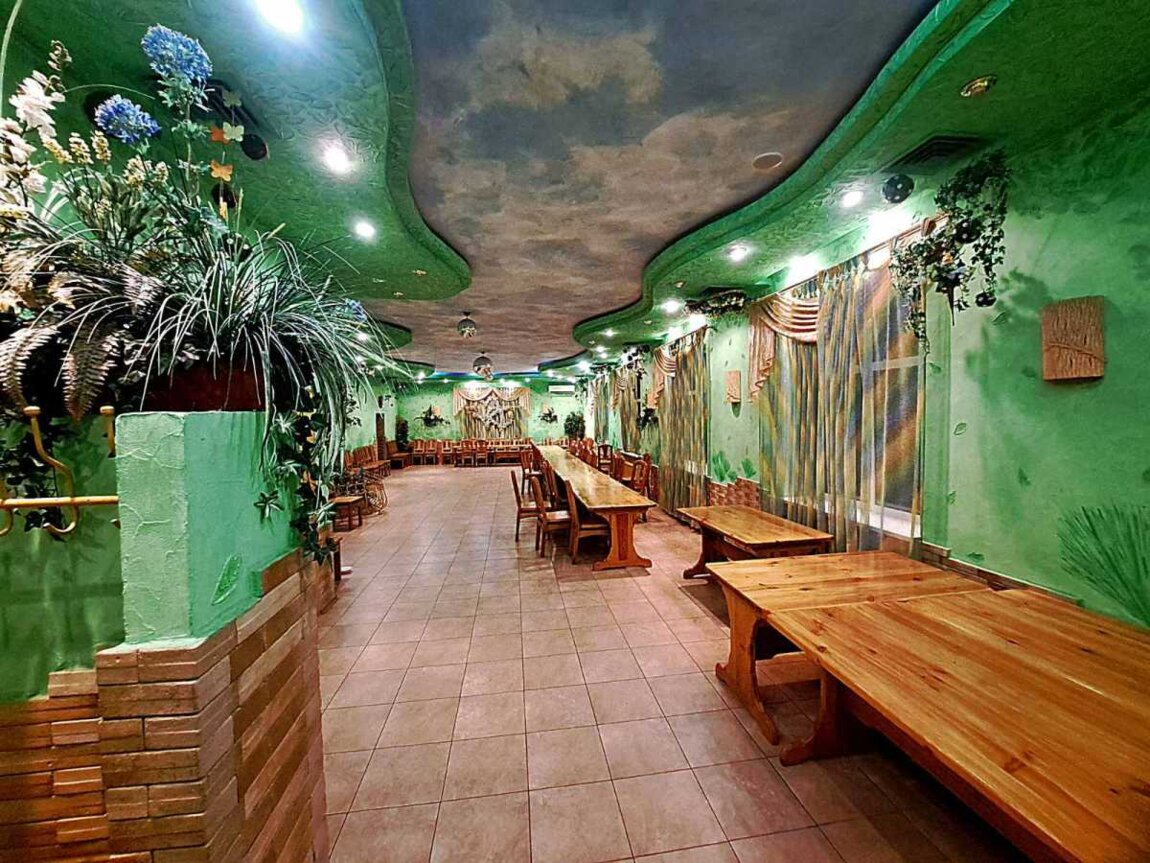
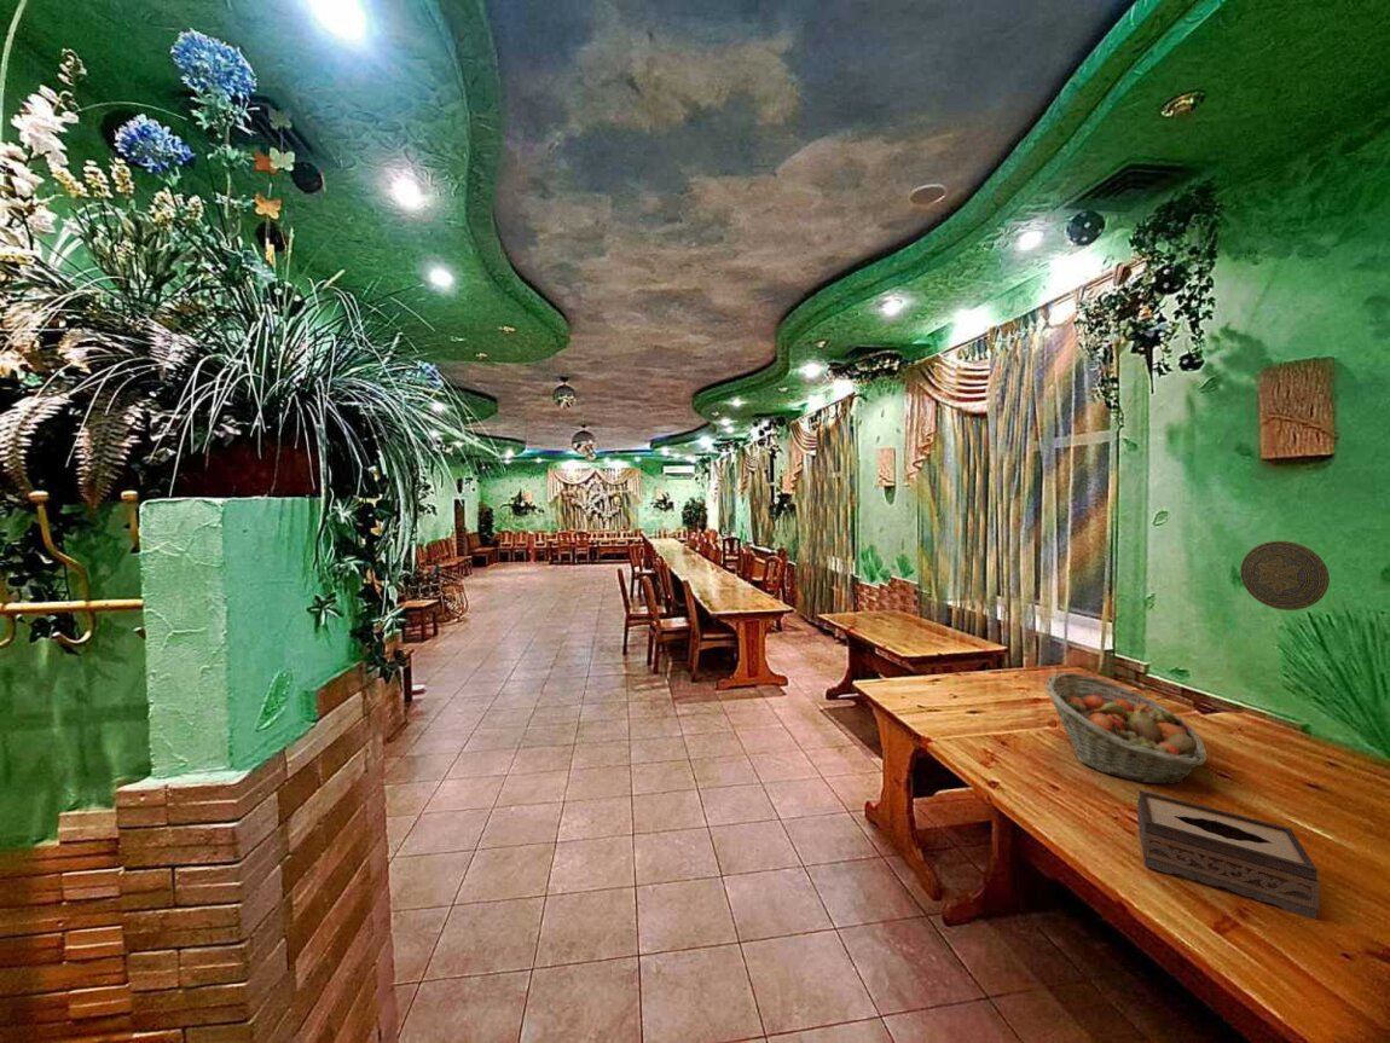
+ tissue box [1136,789,1321,921]
+ fruit basket [1044,672,1209,786]
+ decorative plate [1239,540,1331,612]
